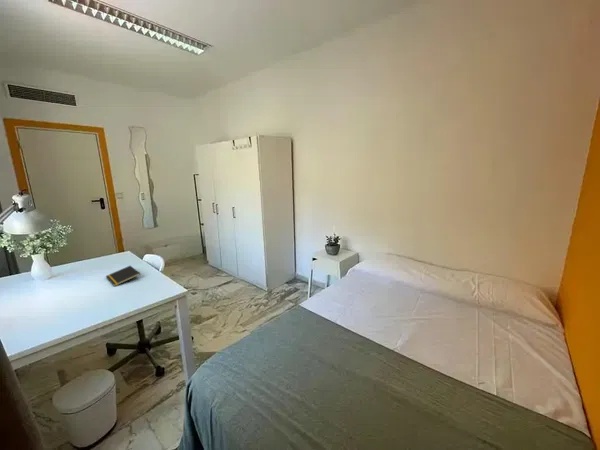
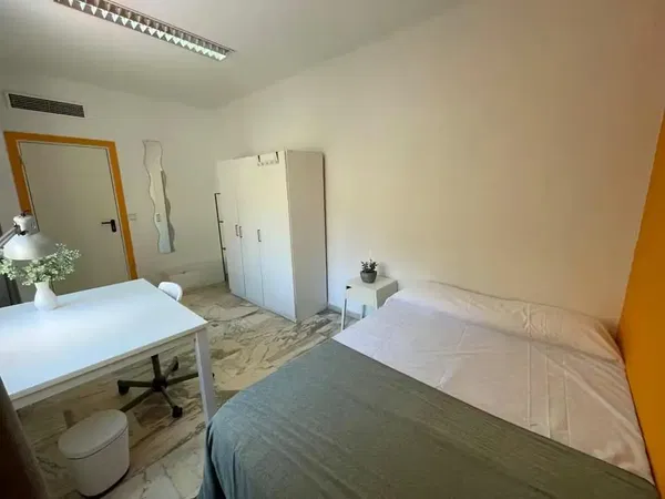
- notepad [105,265,141,287]
